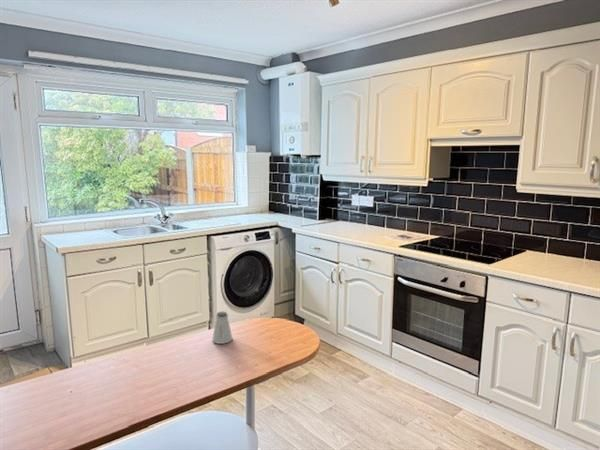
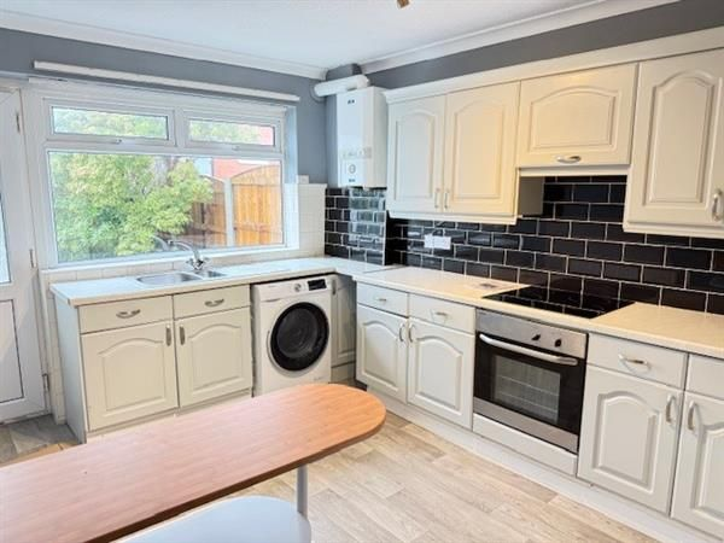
- saltshaker [211,311,233,345]
